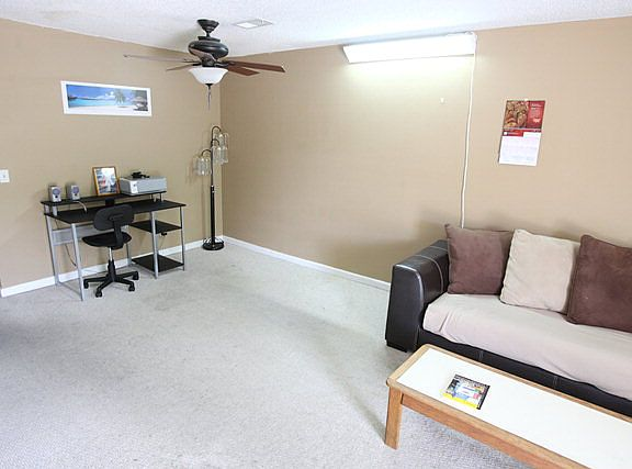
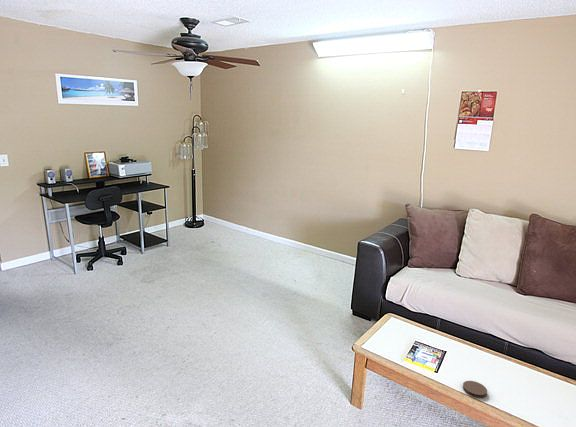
+ coaster [462,380,488,399]
